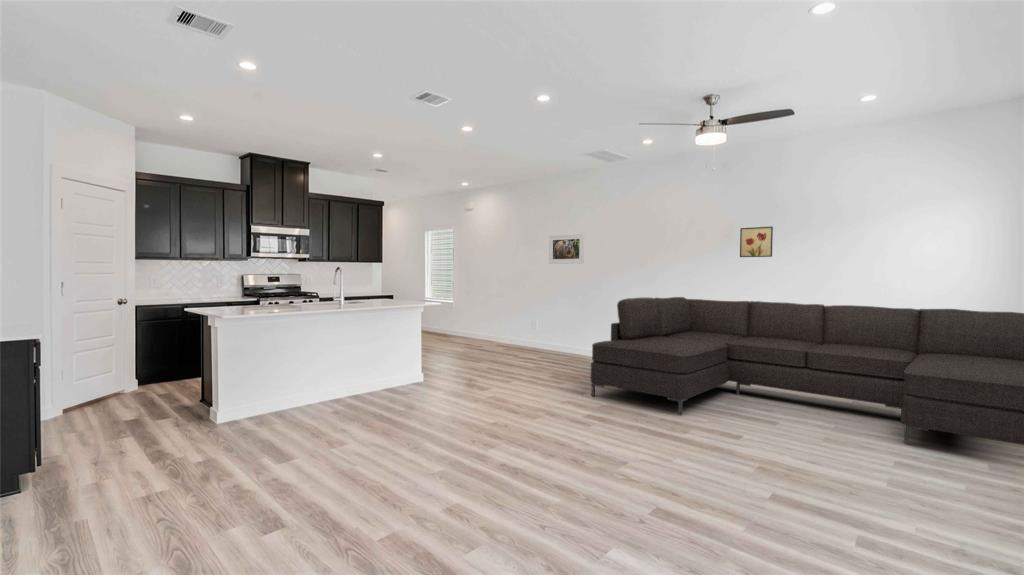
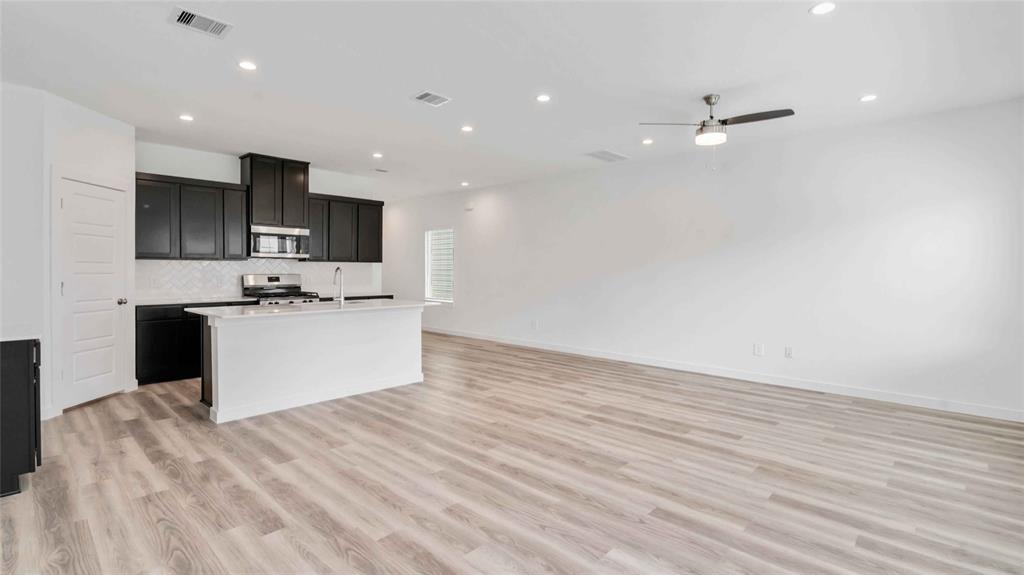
- wall art [739,226,774,258]
- sofa [590,296,1024,446]
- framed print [548,233,585,265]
